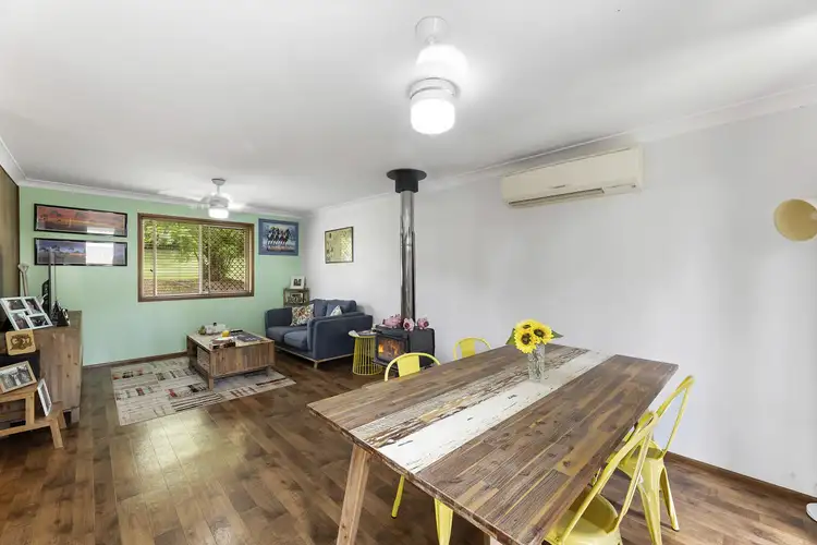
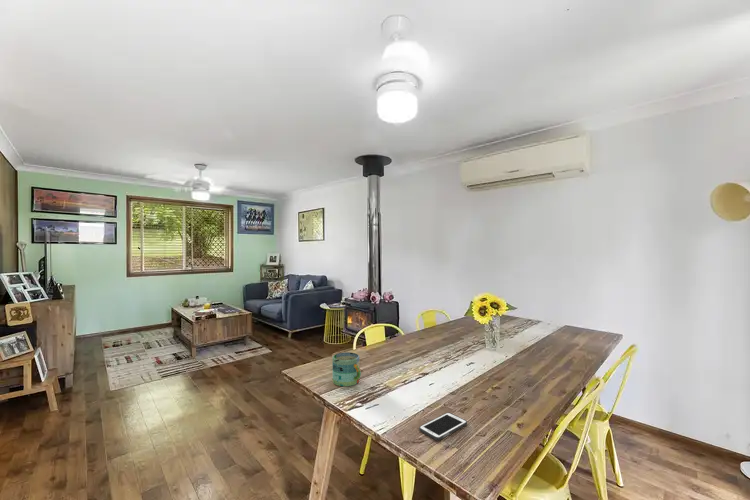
+ mug [331,351,362,387]
+ cell phone [418,411,468,441]
